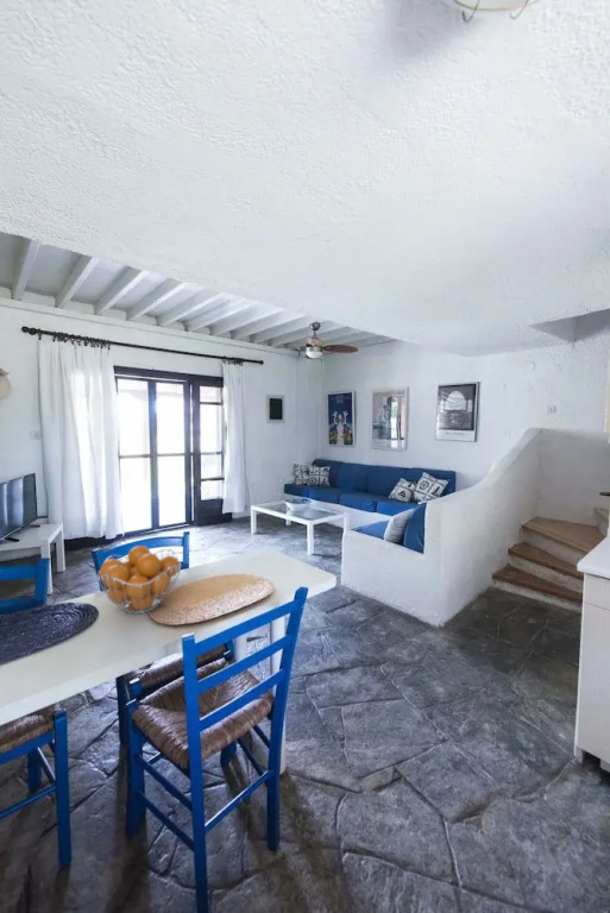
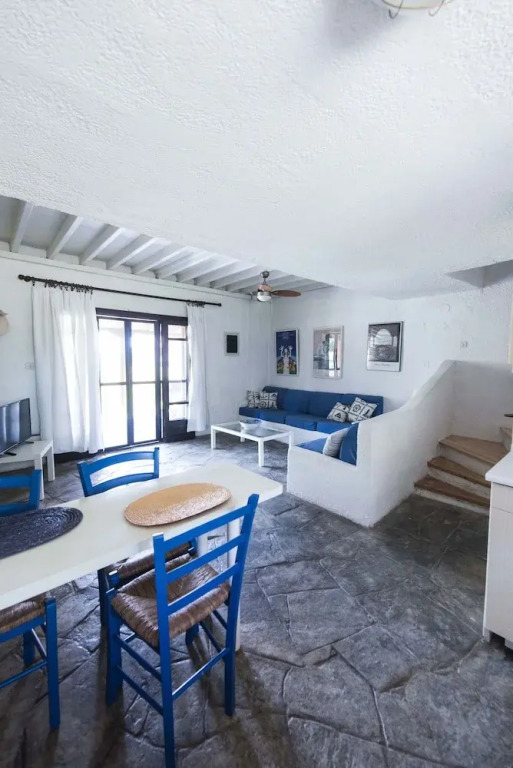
- fruit basket [96,544,182,615]
